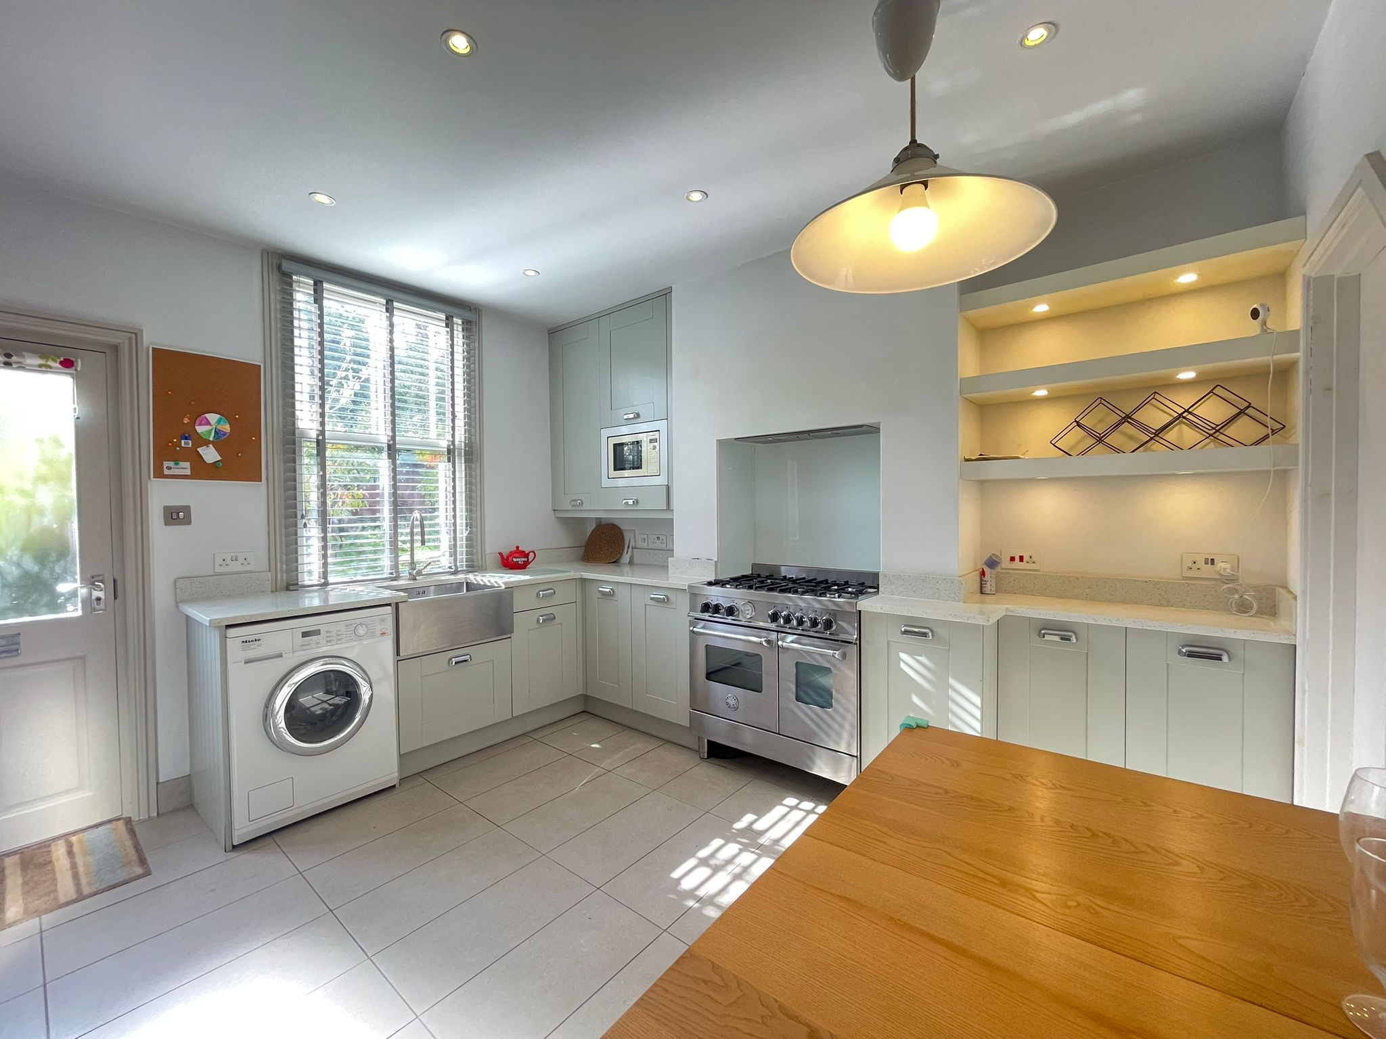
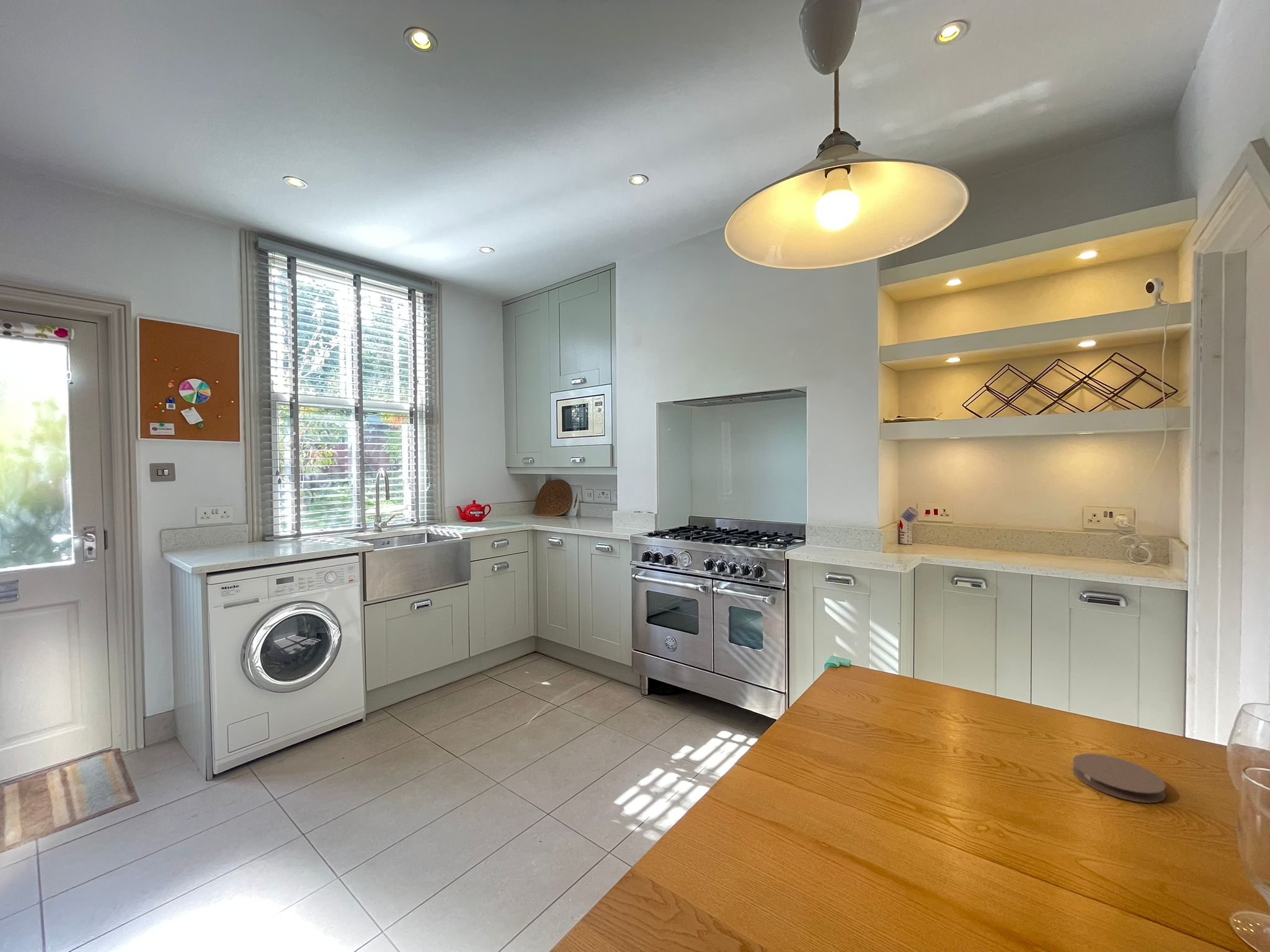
+ coaster [1072,753,1166,804]
